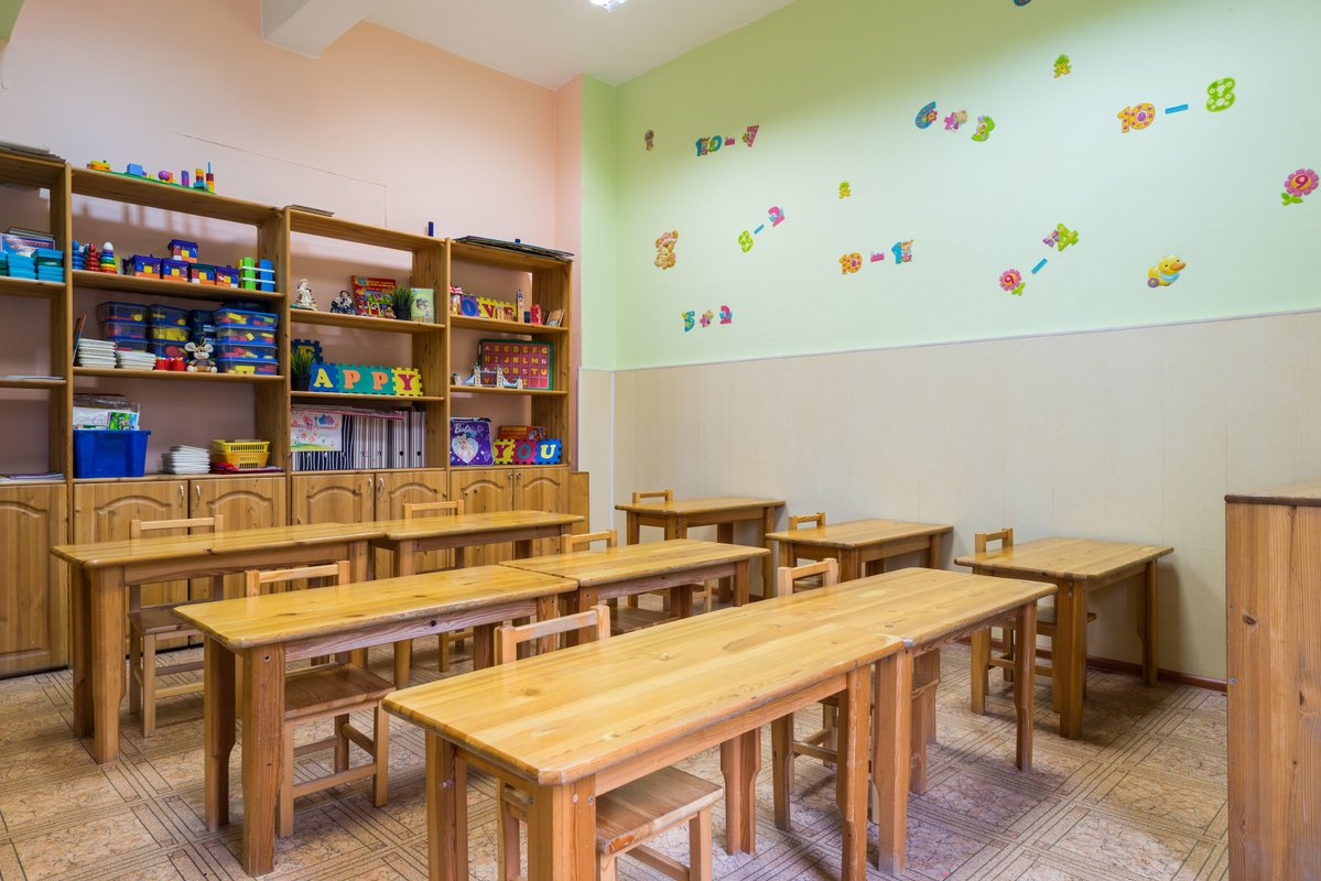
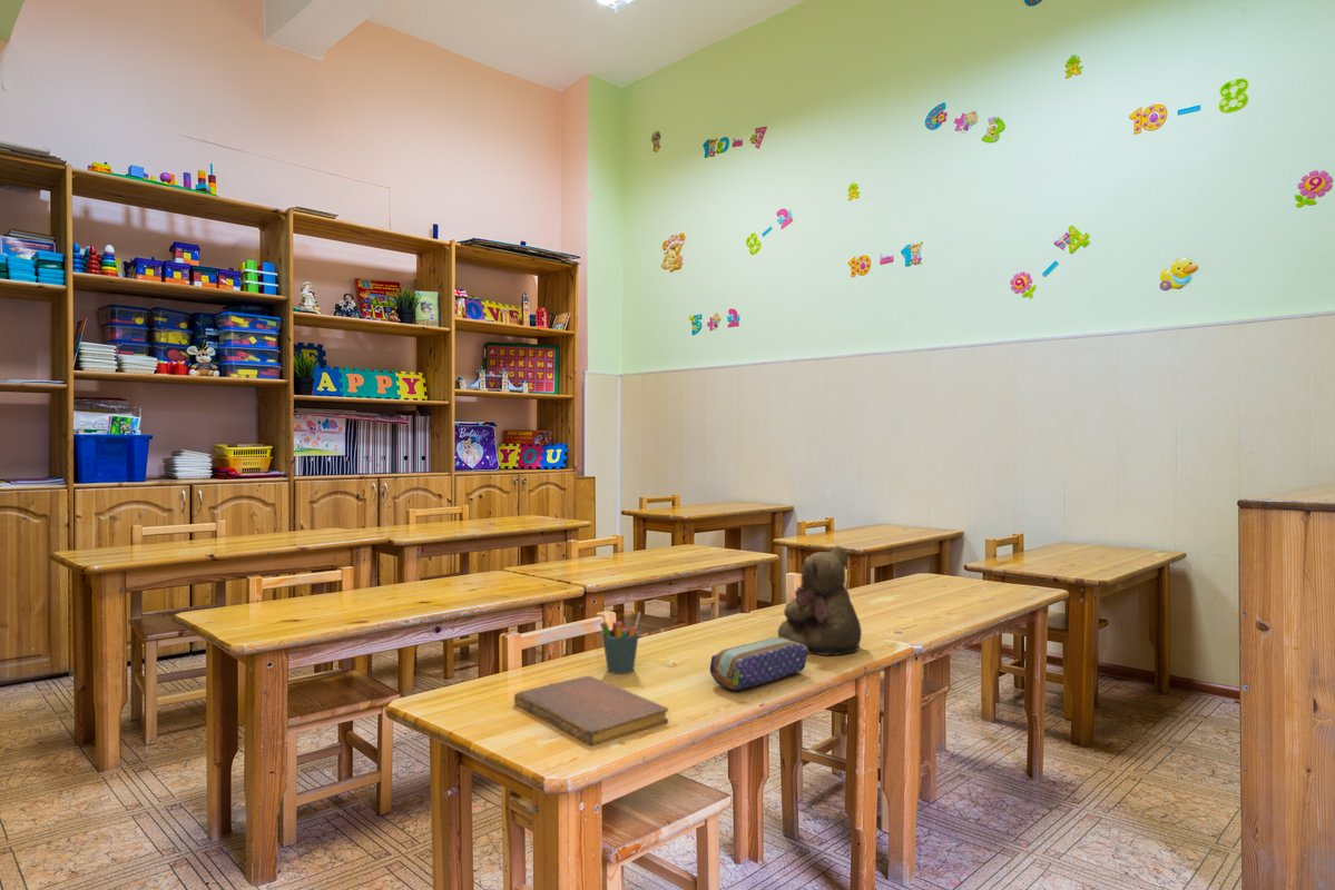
+ pencil case [709,636,807,692]
+ notebook [513,675,669,746]
+ pen holder [599,611,641,675]
+ teddy bear [777,545,863,656]
